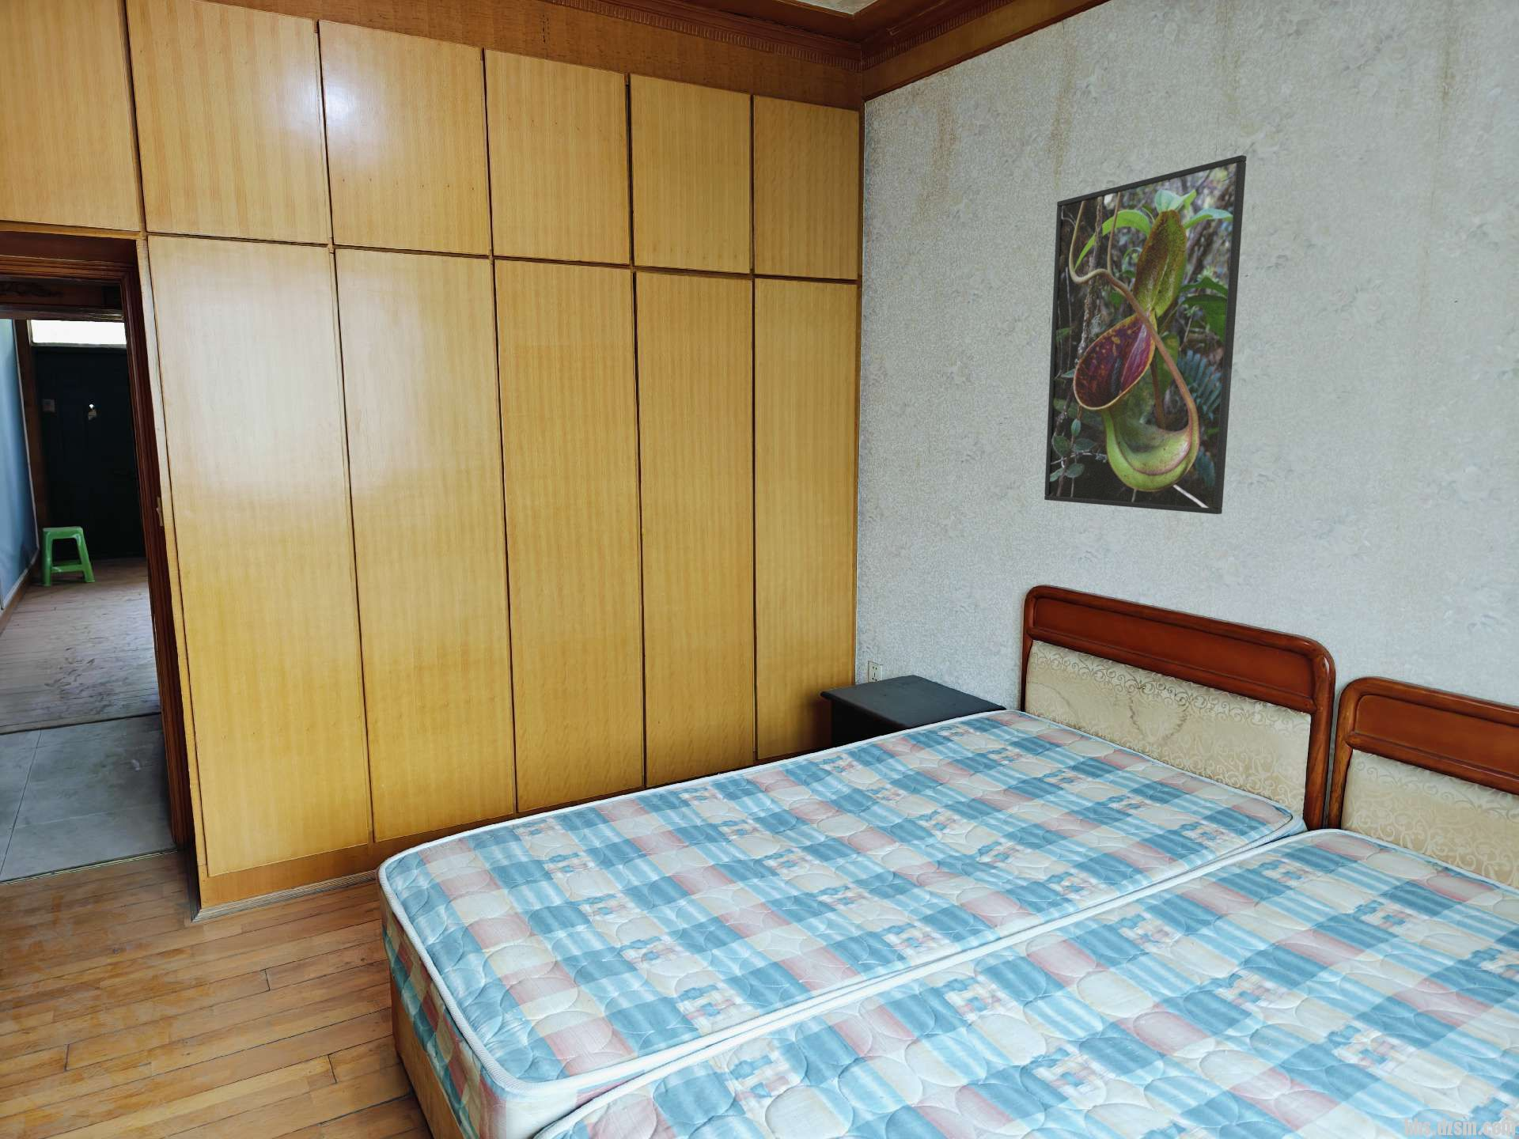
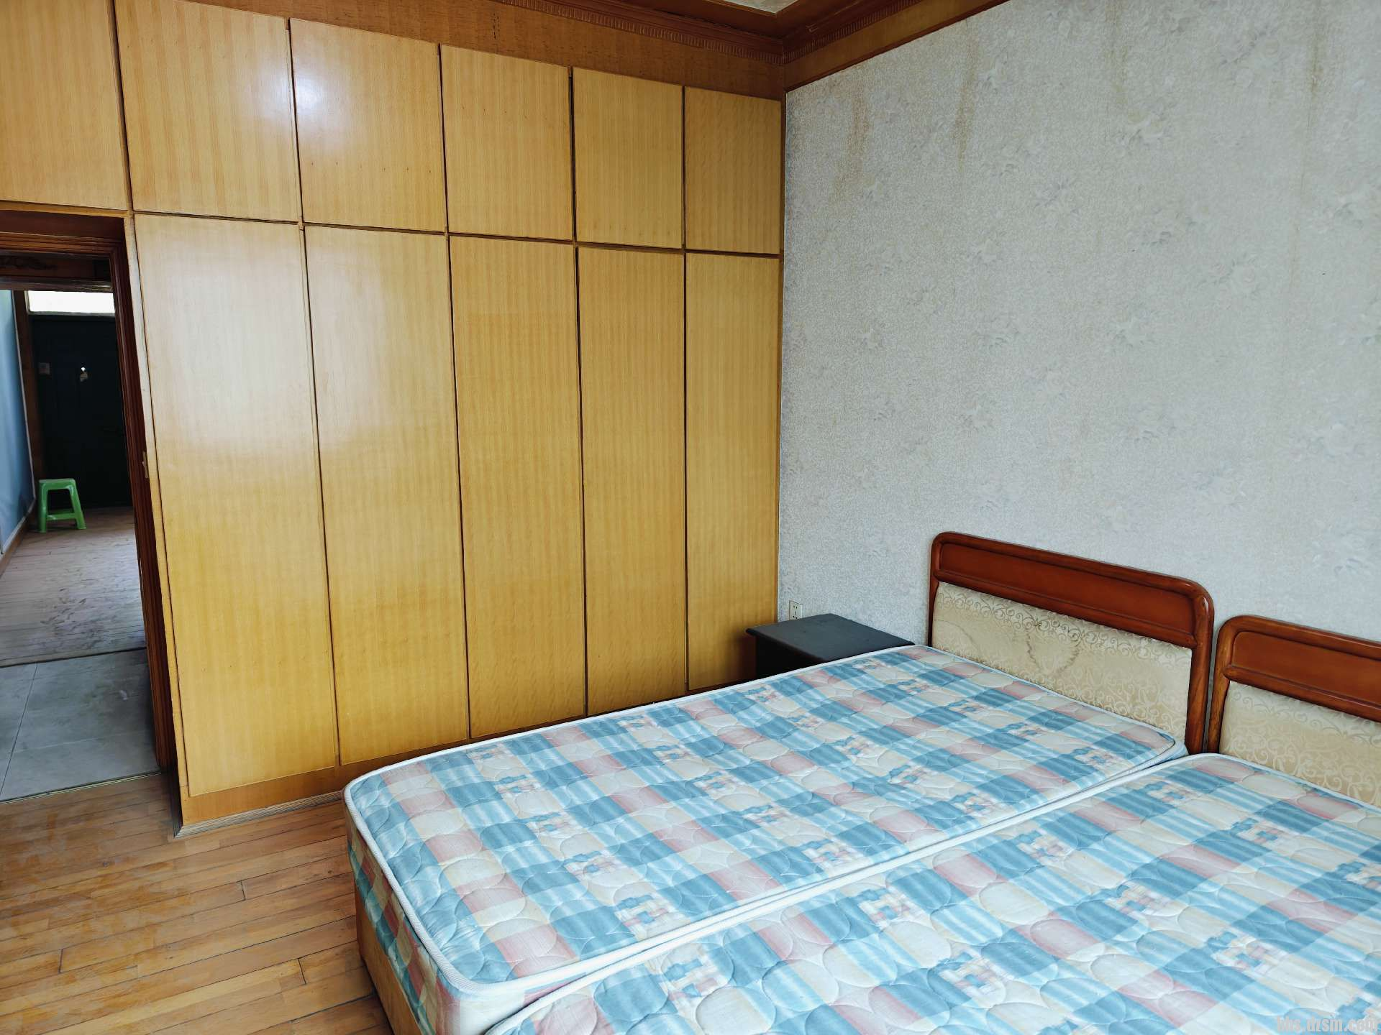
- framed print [1043,154,1247,514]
